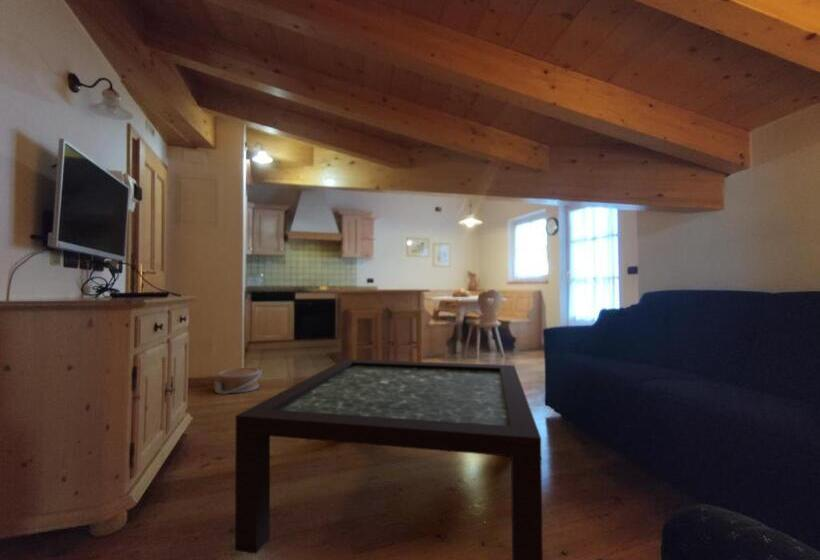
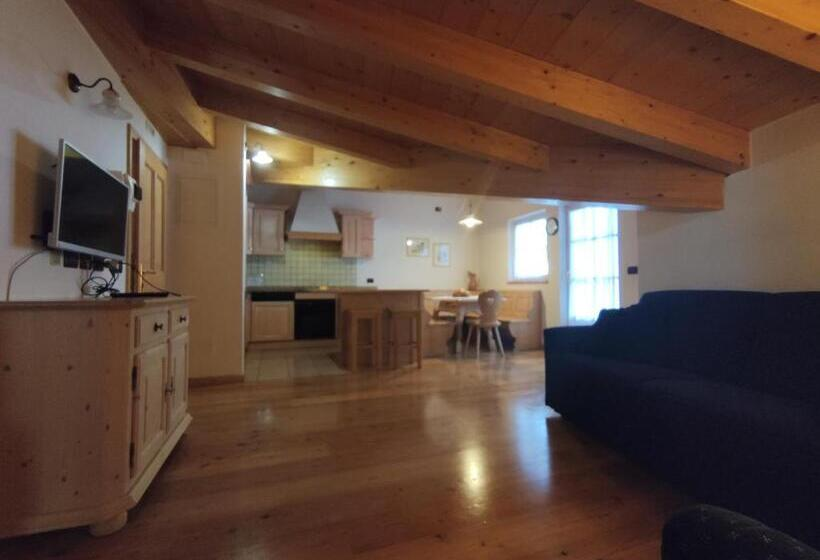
- basket [214,367,263,395]
- coffee table [234,358,544,560]
